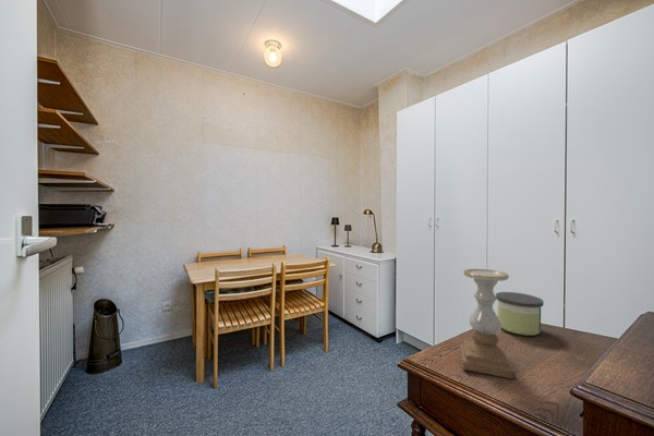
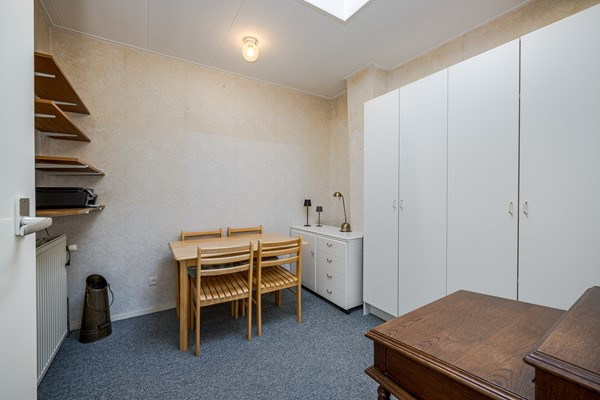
- candle holder [459,268,514,379]
- candle [495,291,545,337]
